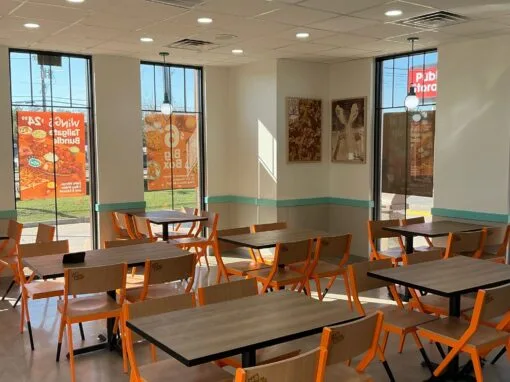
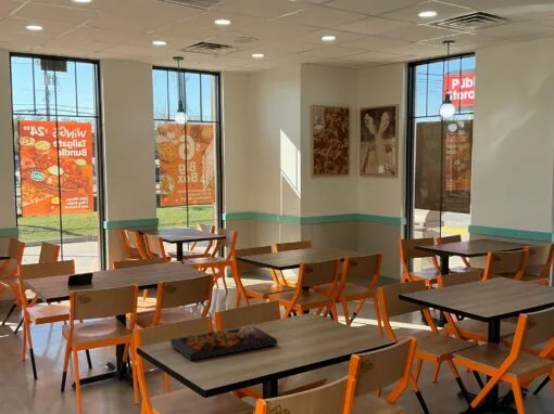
+ food tray [169,321,279,362]
